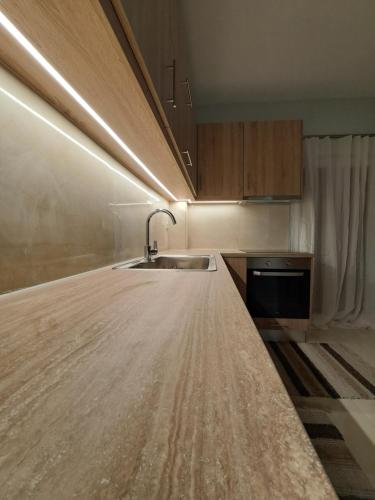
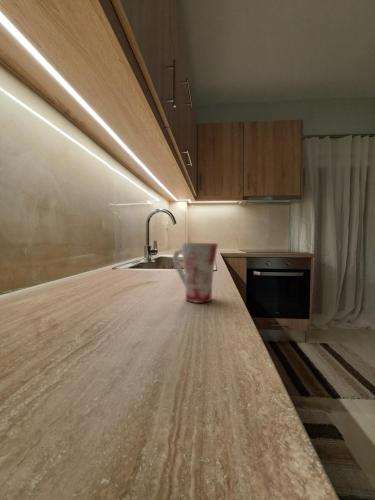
+ mug [172,242,219,304]
